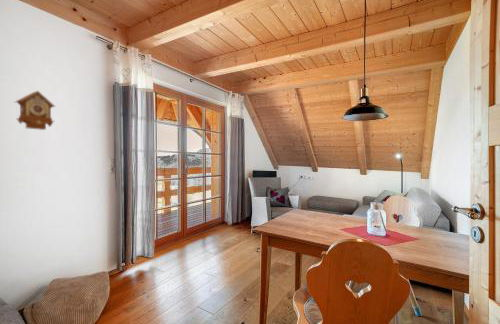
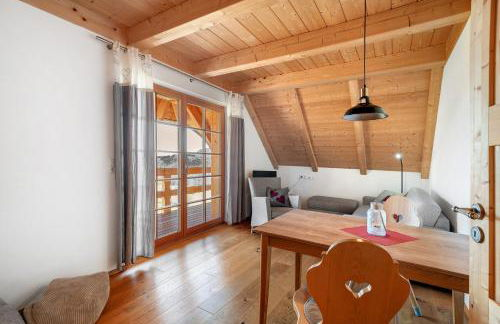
- cuckoo clock [14,90,57,131]
